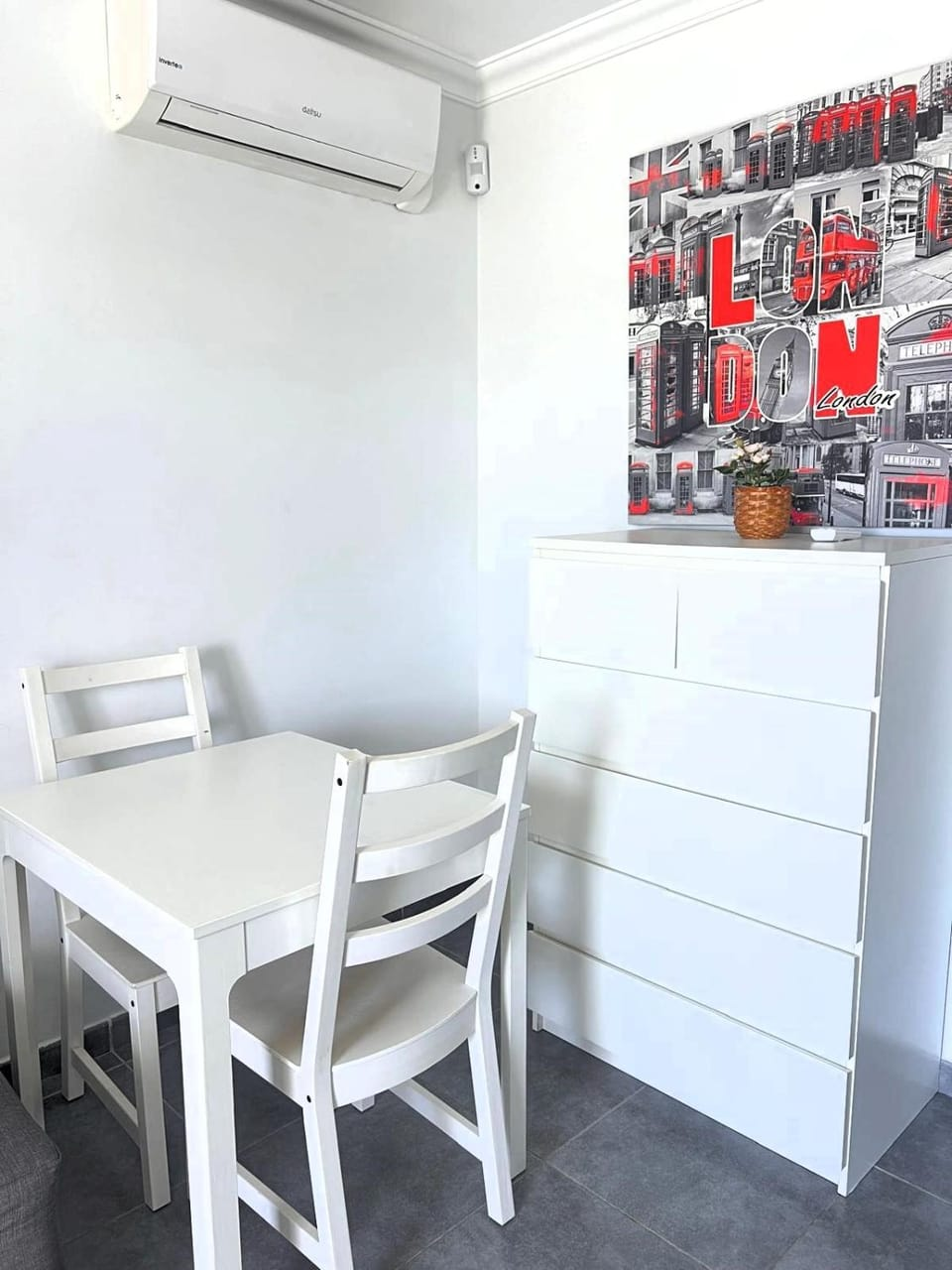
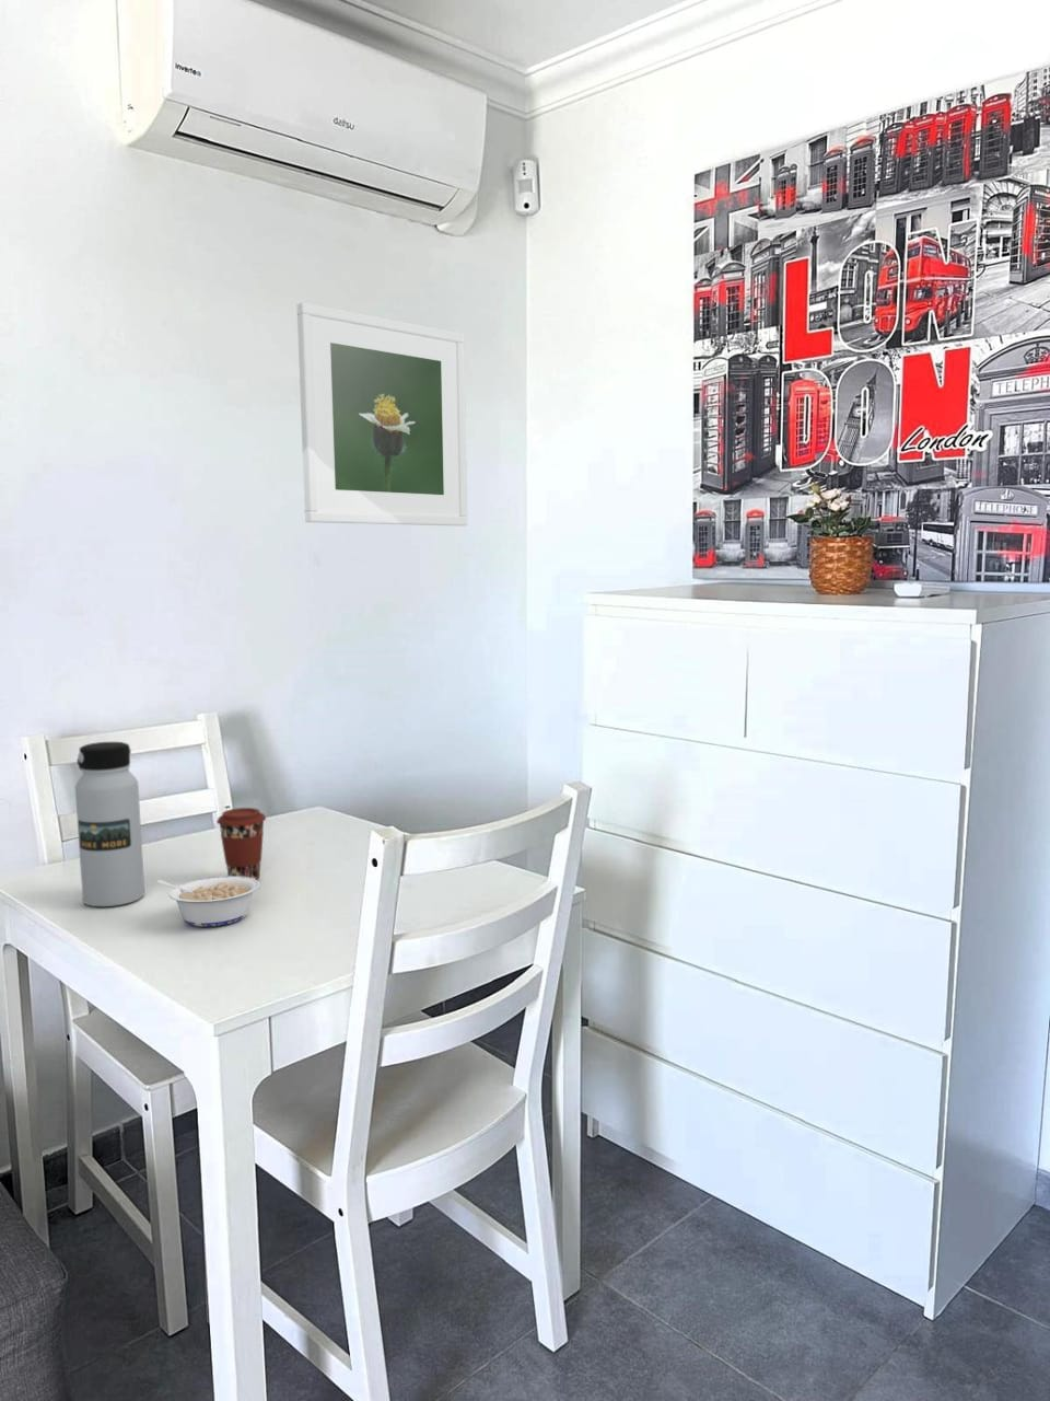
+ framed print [297,301,469,526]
+ coffee cup [215,806,267,880]
+ water bottle [74,741,146,908]
+ legume [156,876,260,928]
